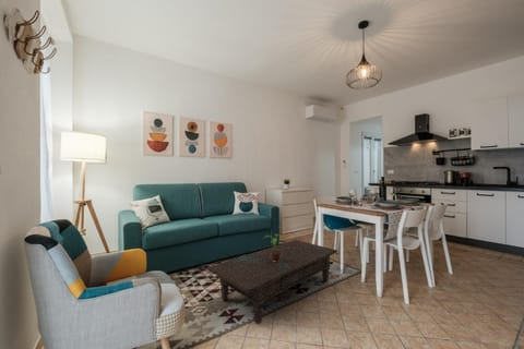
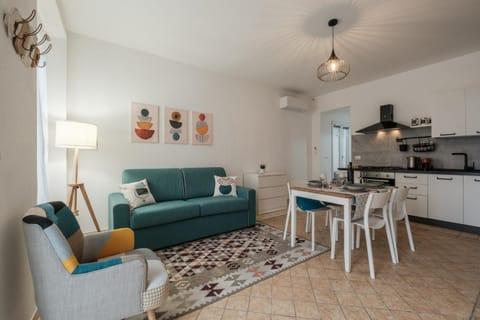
- potted plant [263,233,287,262]
- coffee table [206,239,338,325]
